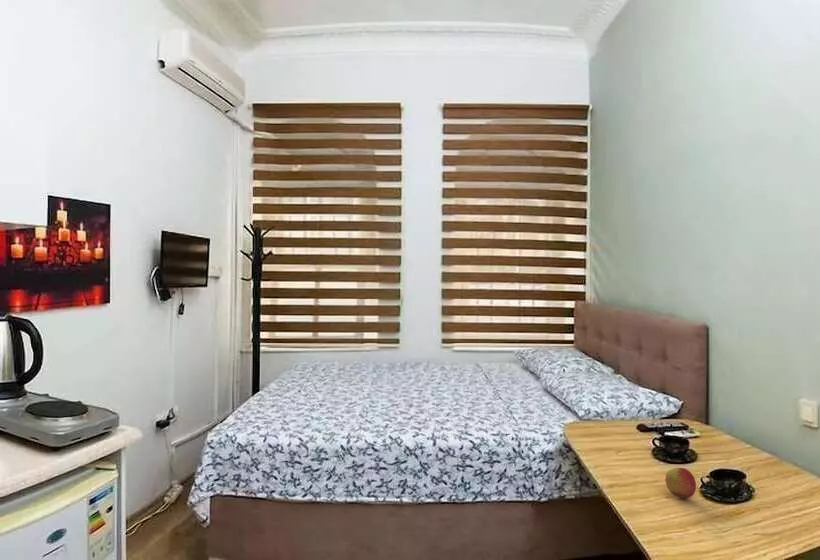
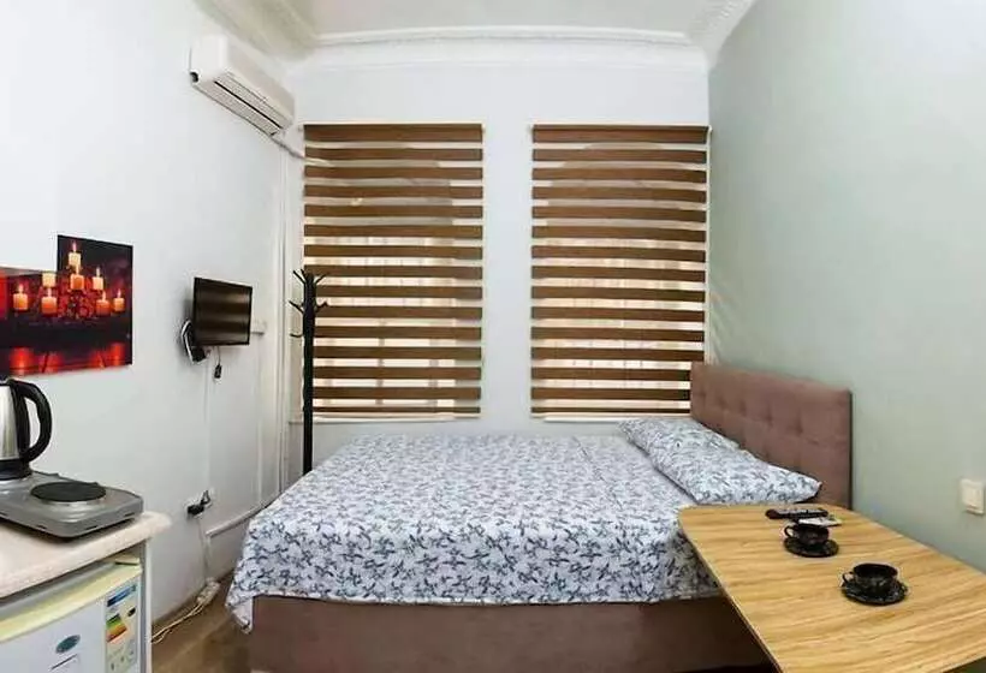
- apple [664,467,697,499]
